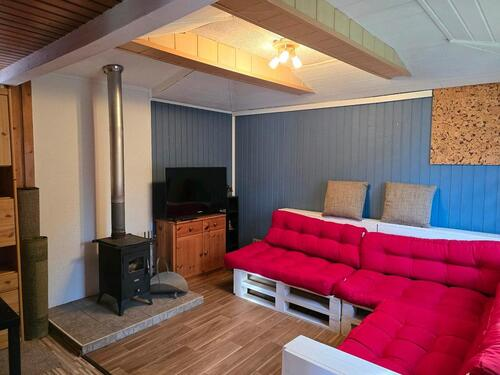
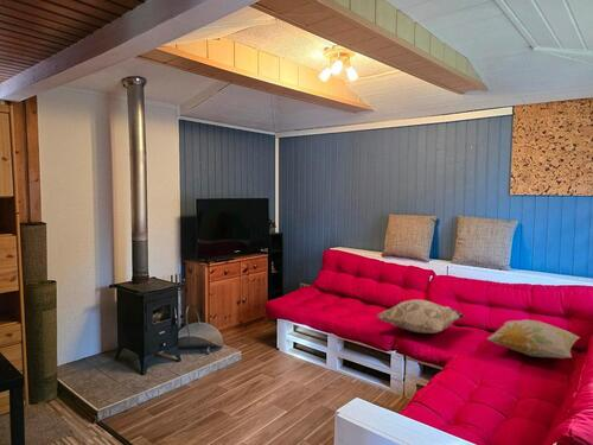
+ decorative pillow [485,318,581,360]
+ decorative pillow [375,298,466,335]
